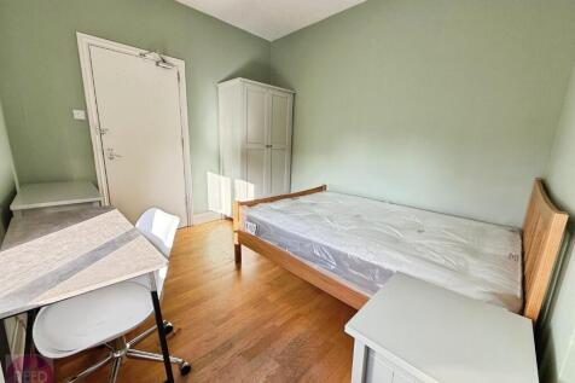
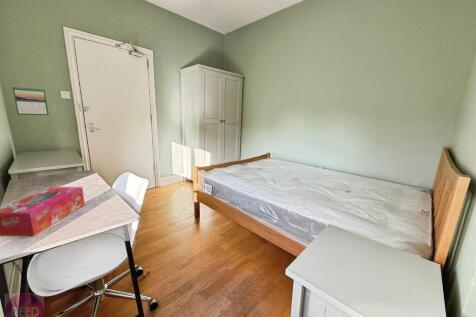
+ calendar [11,85,50,116]
+ tissue box [0,186,86,237]
